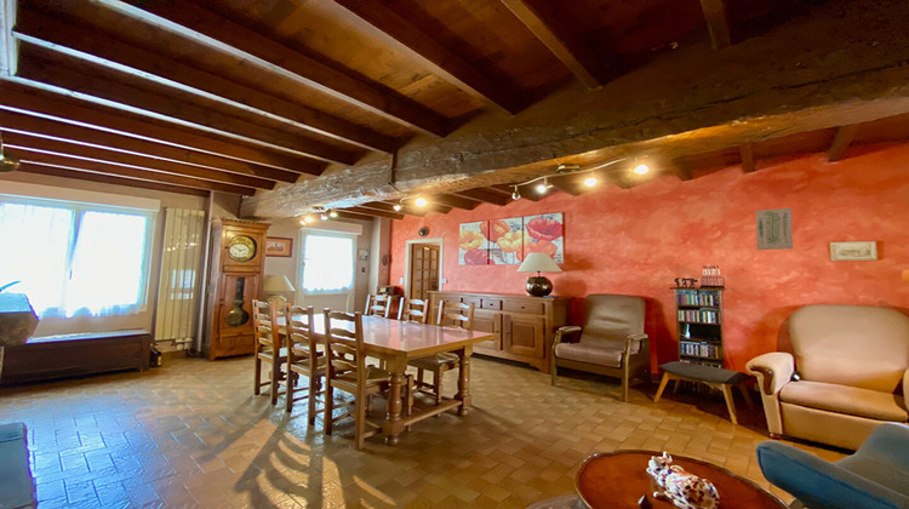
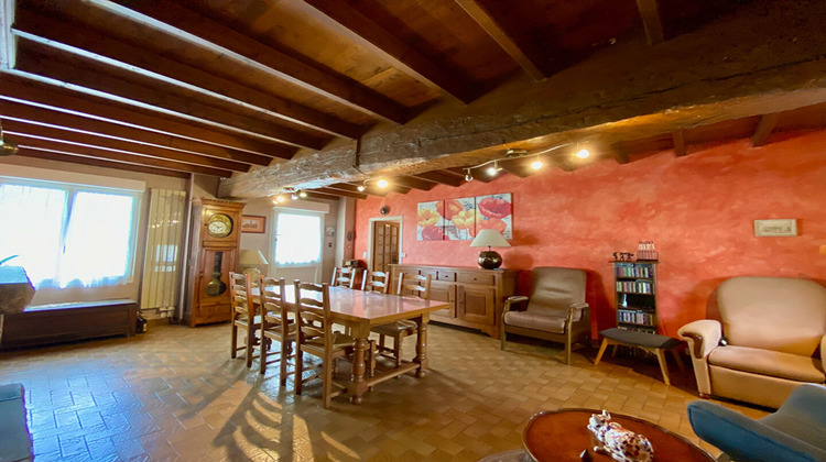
- wall art [755,207,794,251]
